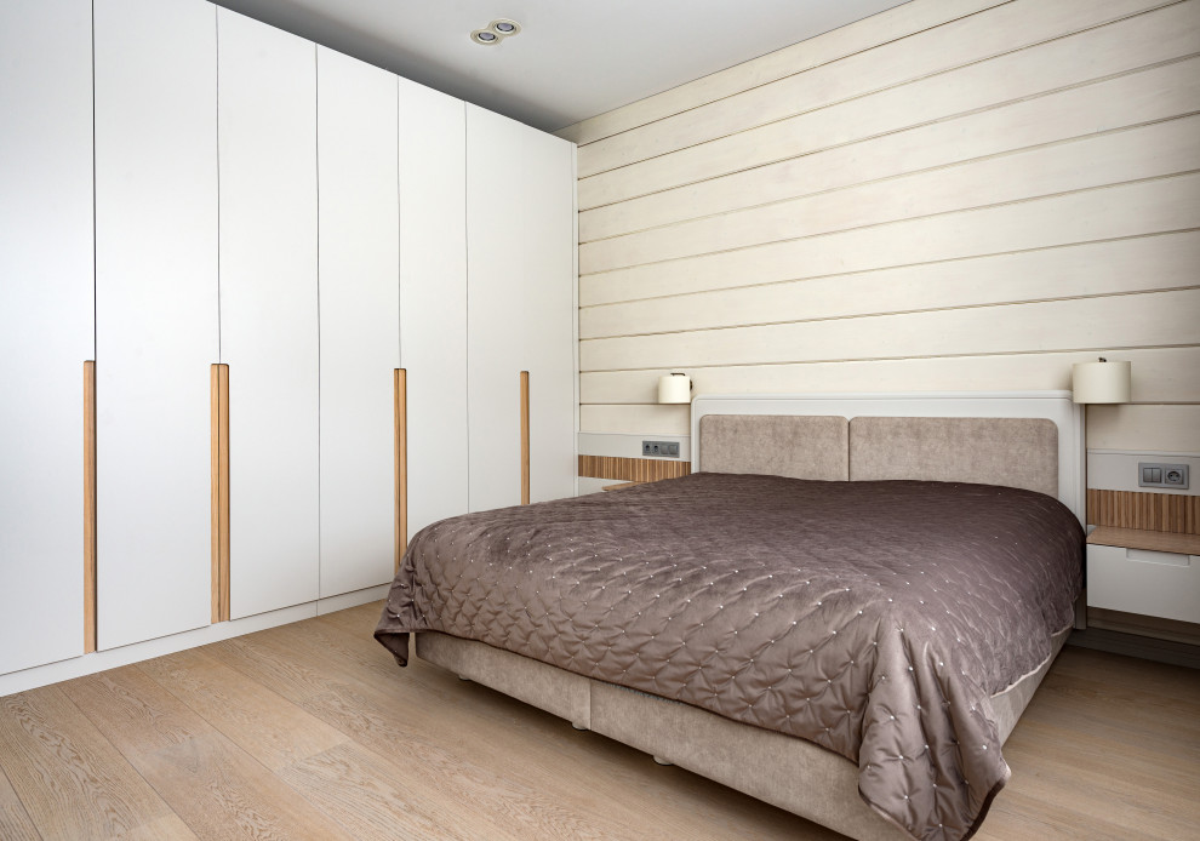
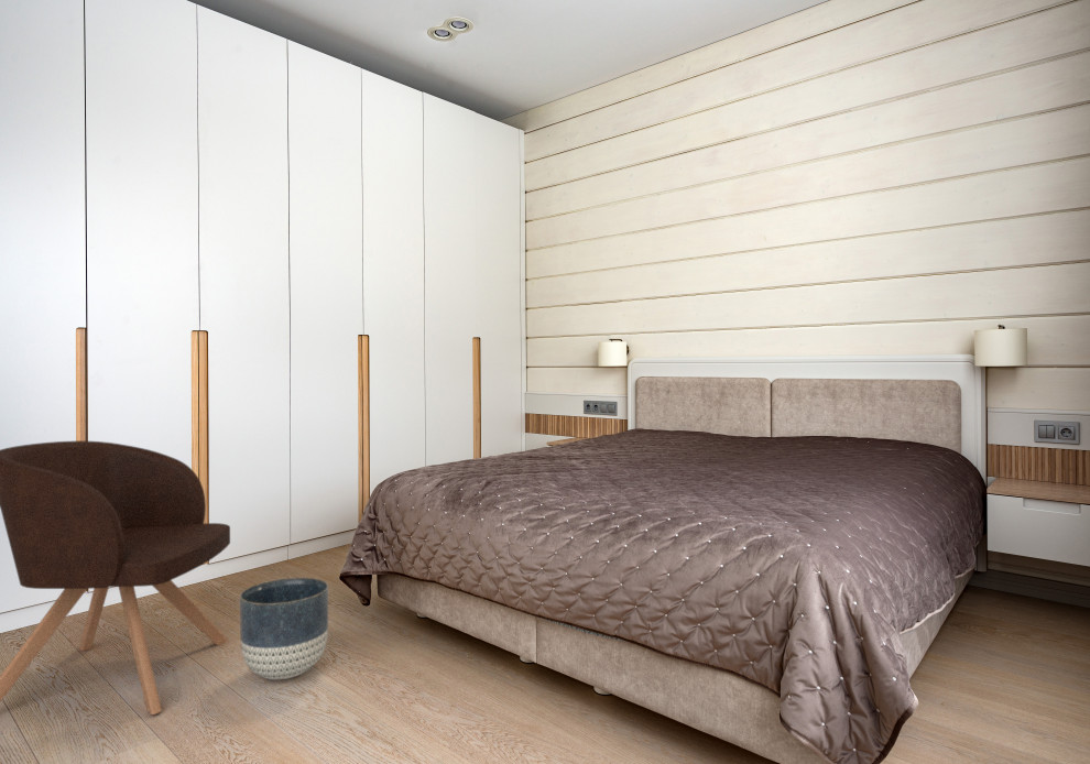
+ armchair [0,439,231,716]
+ planter [239,577,329,680]
